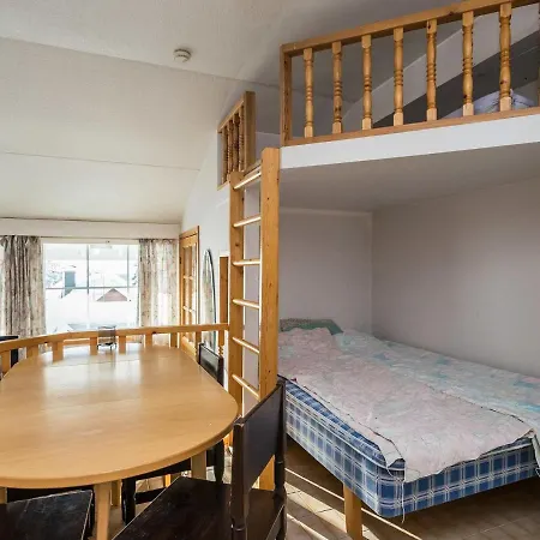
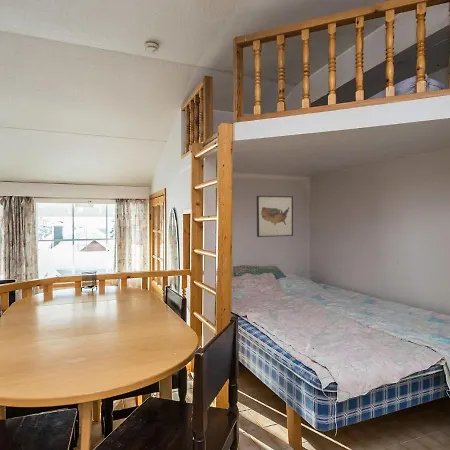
+ wall art [256,195,294,238]
